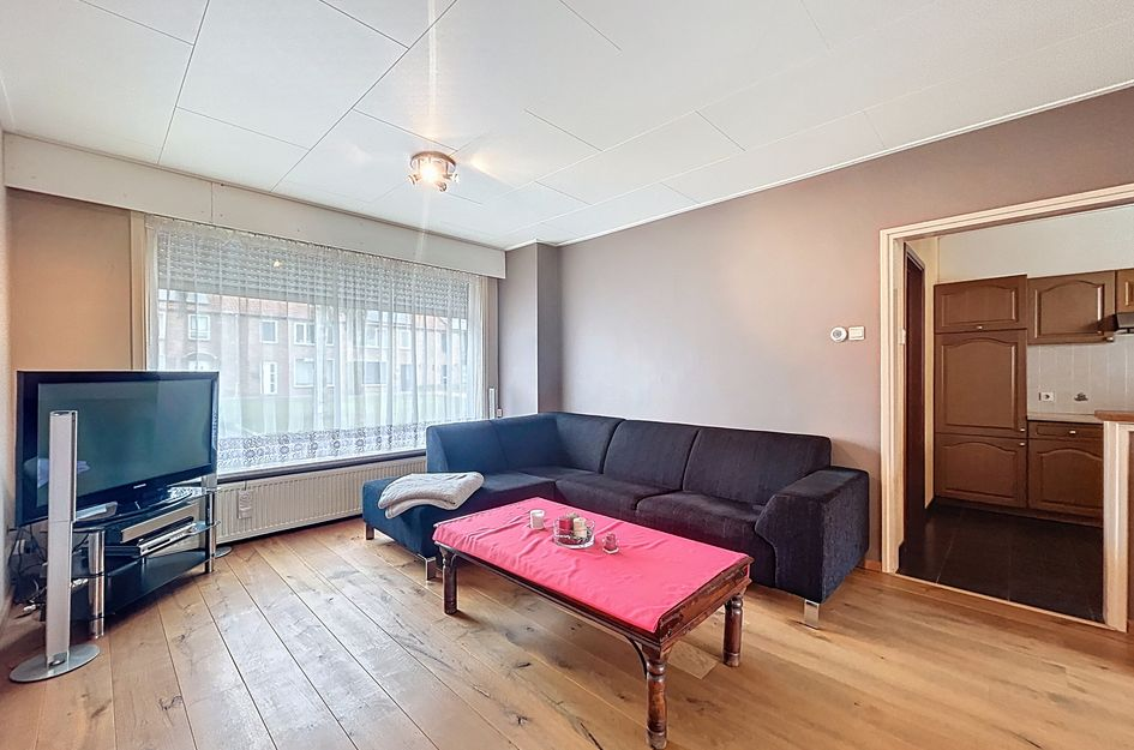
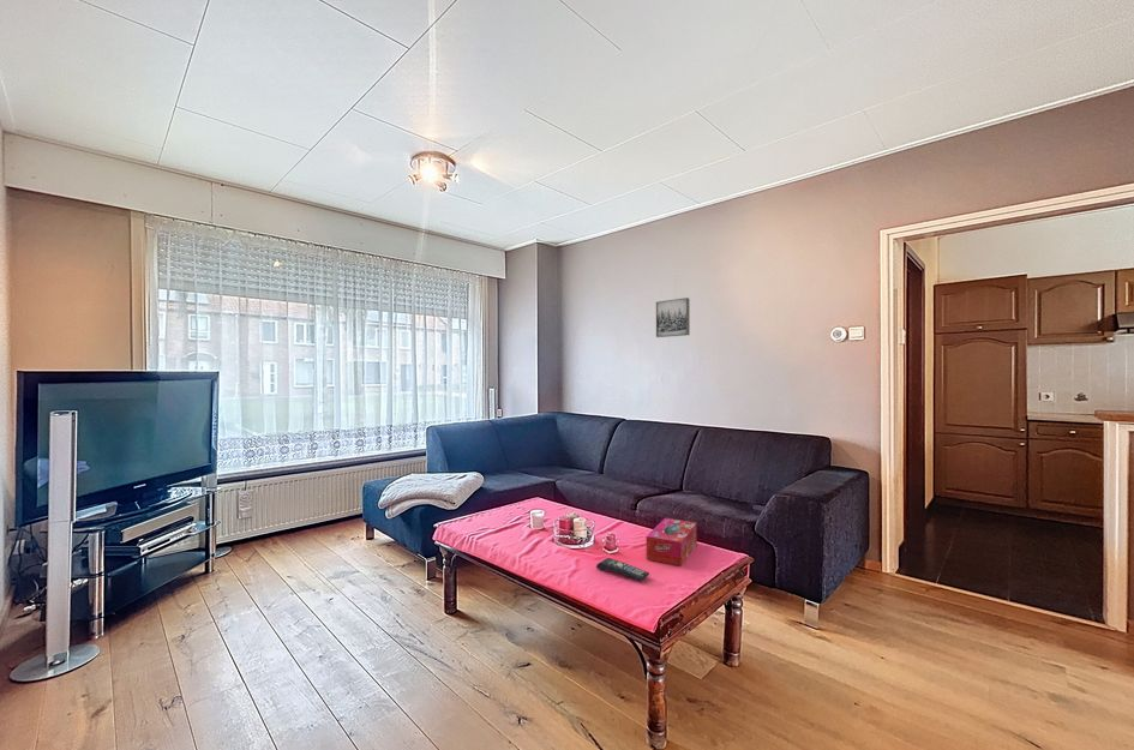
+ tissue box [646,517,698,566]
+ wall art [655,296,691,338]
+ remote control [595,557,650,582]
